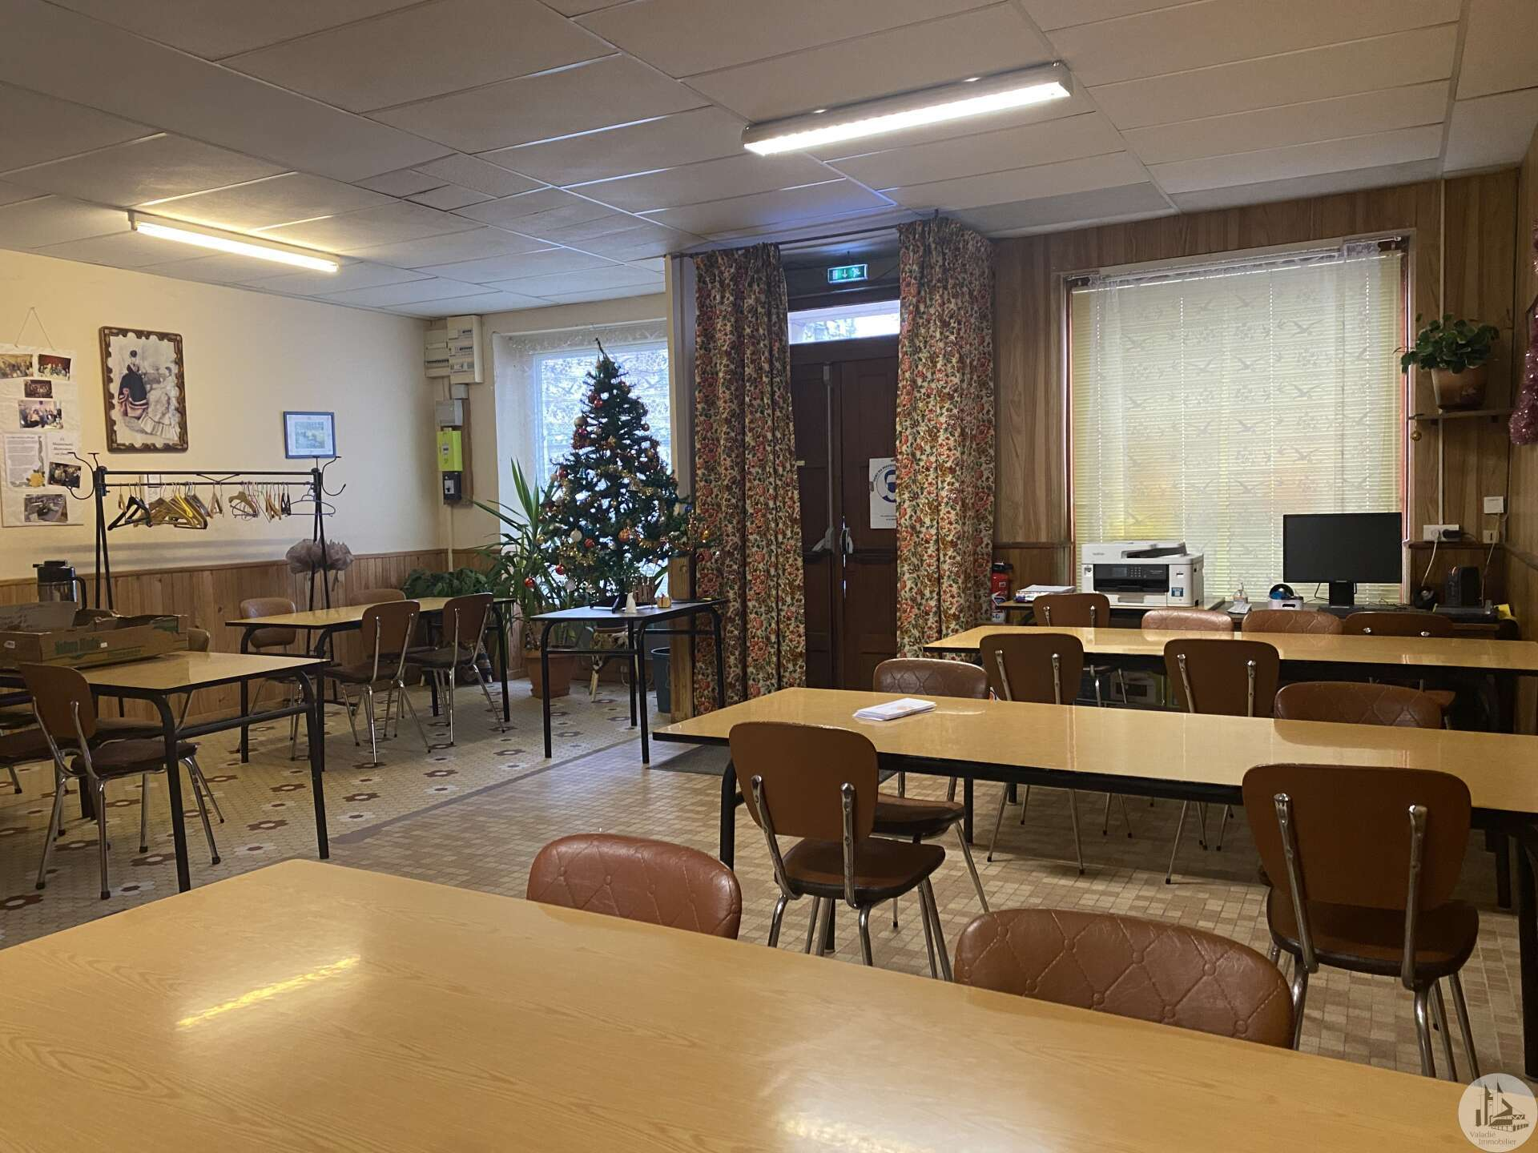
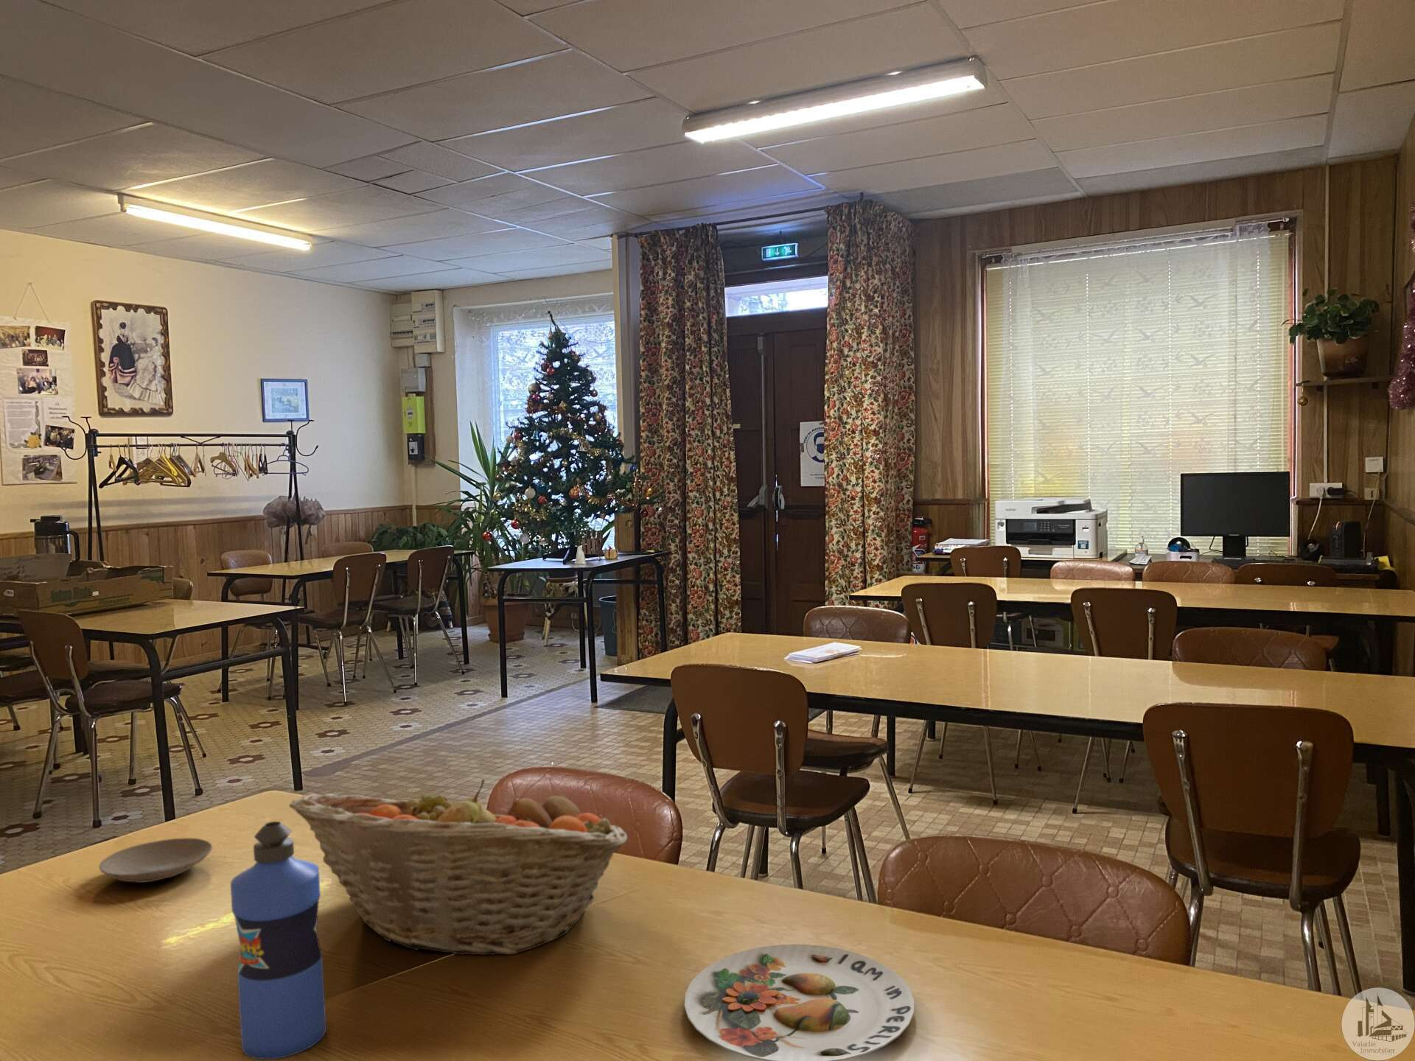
+ plate [683,944,916,1061]
+ plate [98,837,213,884]
+ fruit basket [289,778,628,955]
+ water bottle [230,820,328,1060]
